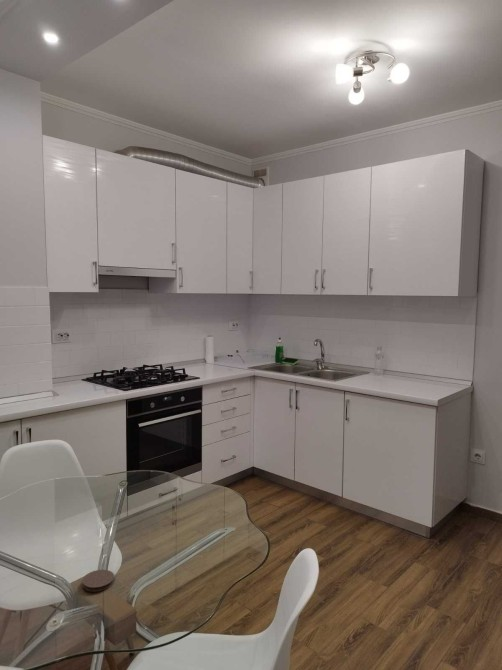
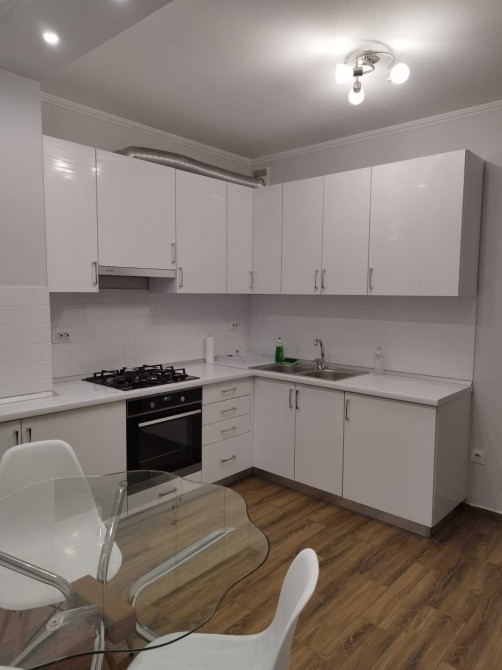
- coaster [81,569,115,593]
